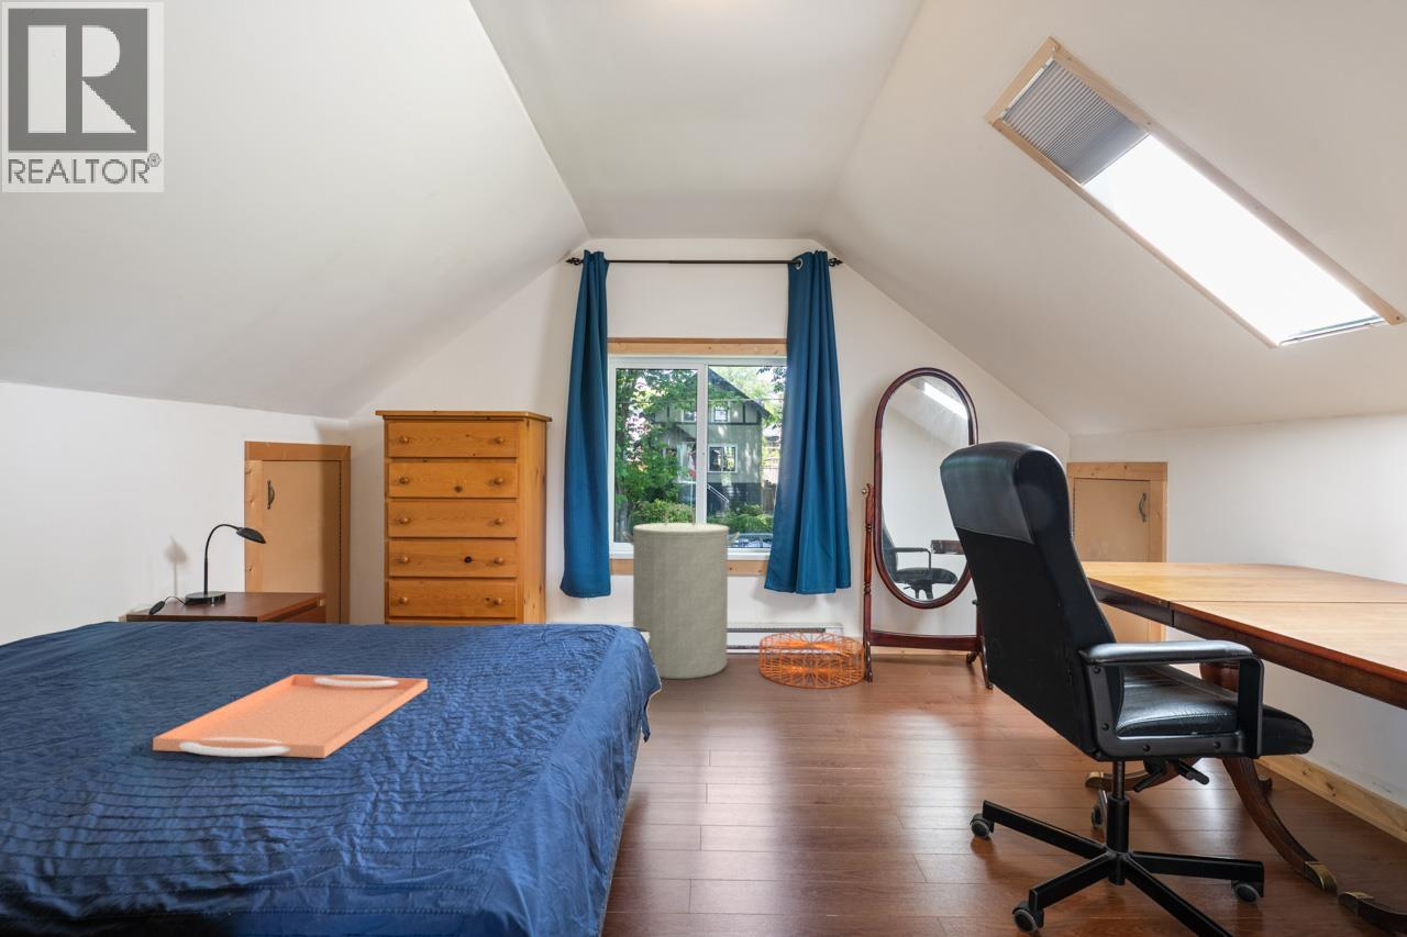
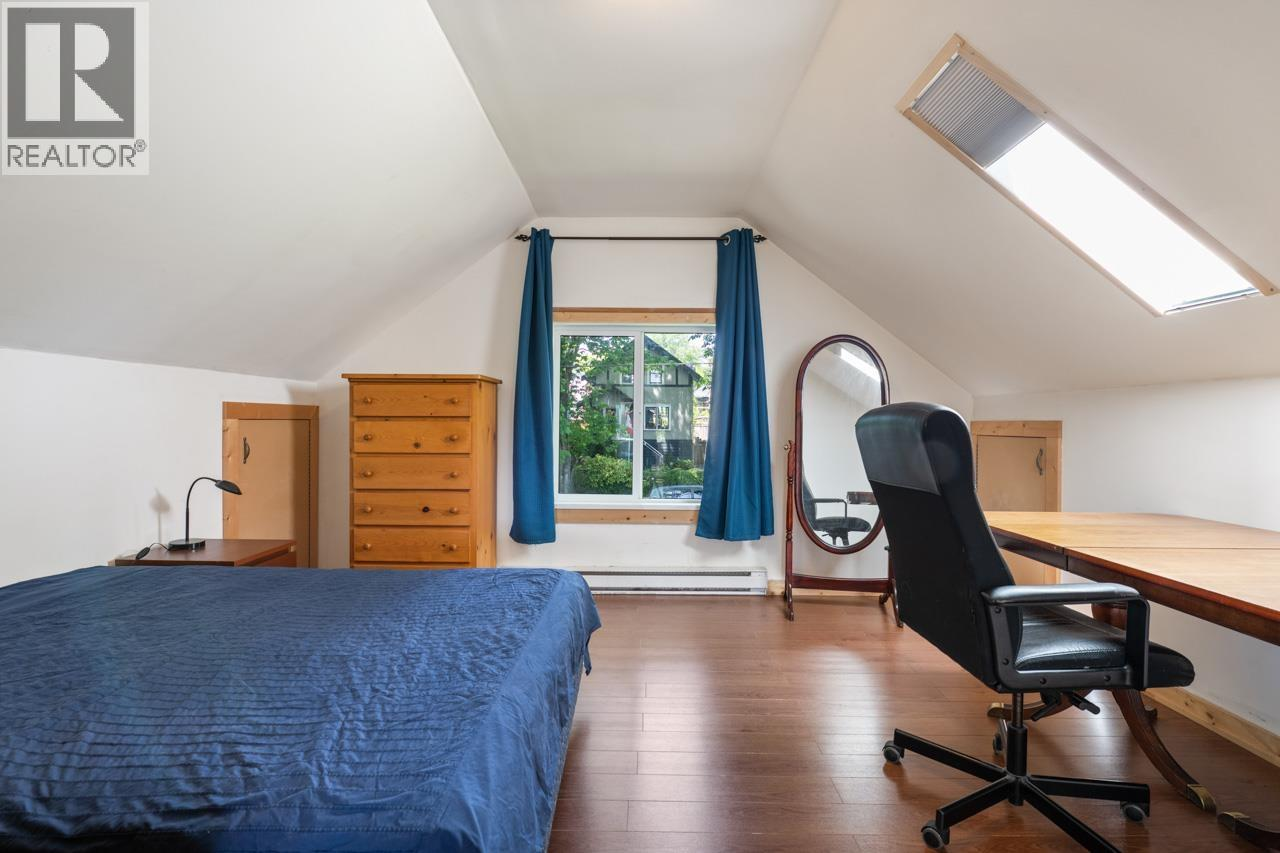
- serving tray [152,673,429,759]
- basket [758,631,865,690]
- laundry hamper [621,503,741,680]
